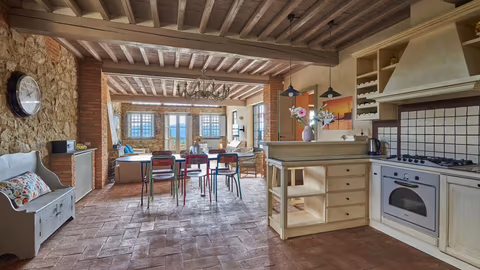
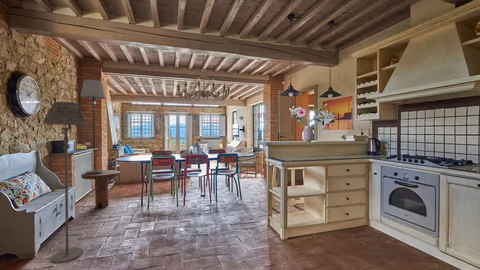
+ floor lamp [42,101,88,265]
+ lamp [79,79,107,175]
+ side table [80,169,121,209]
